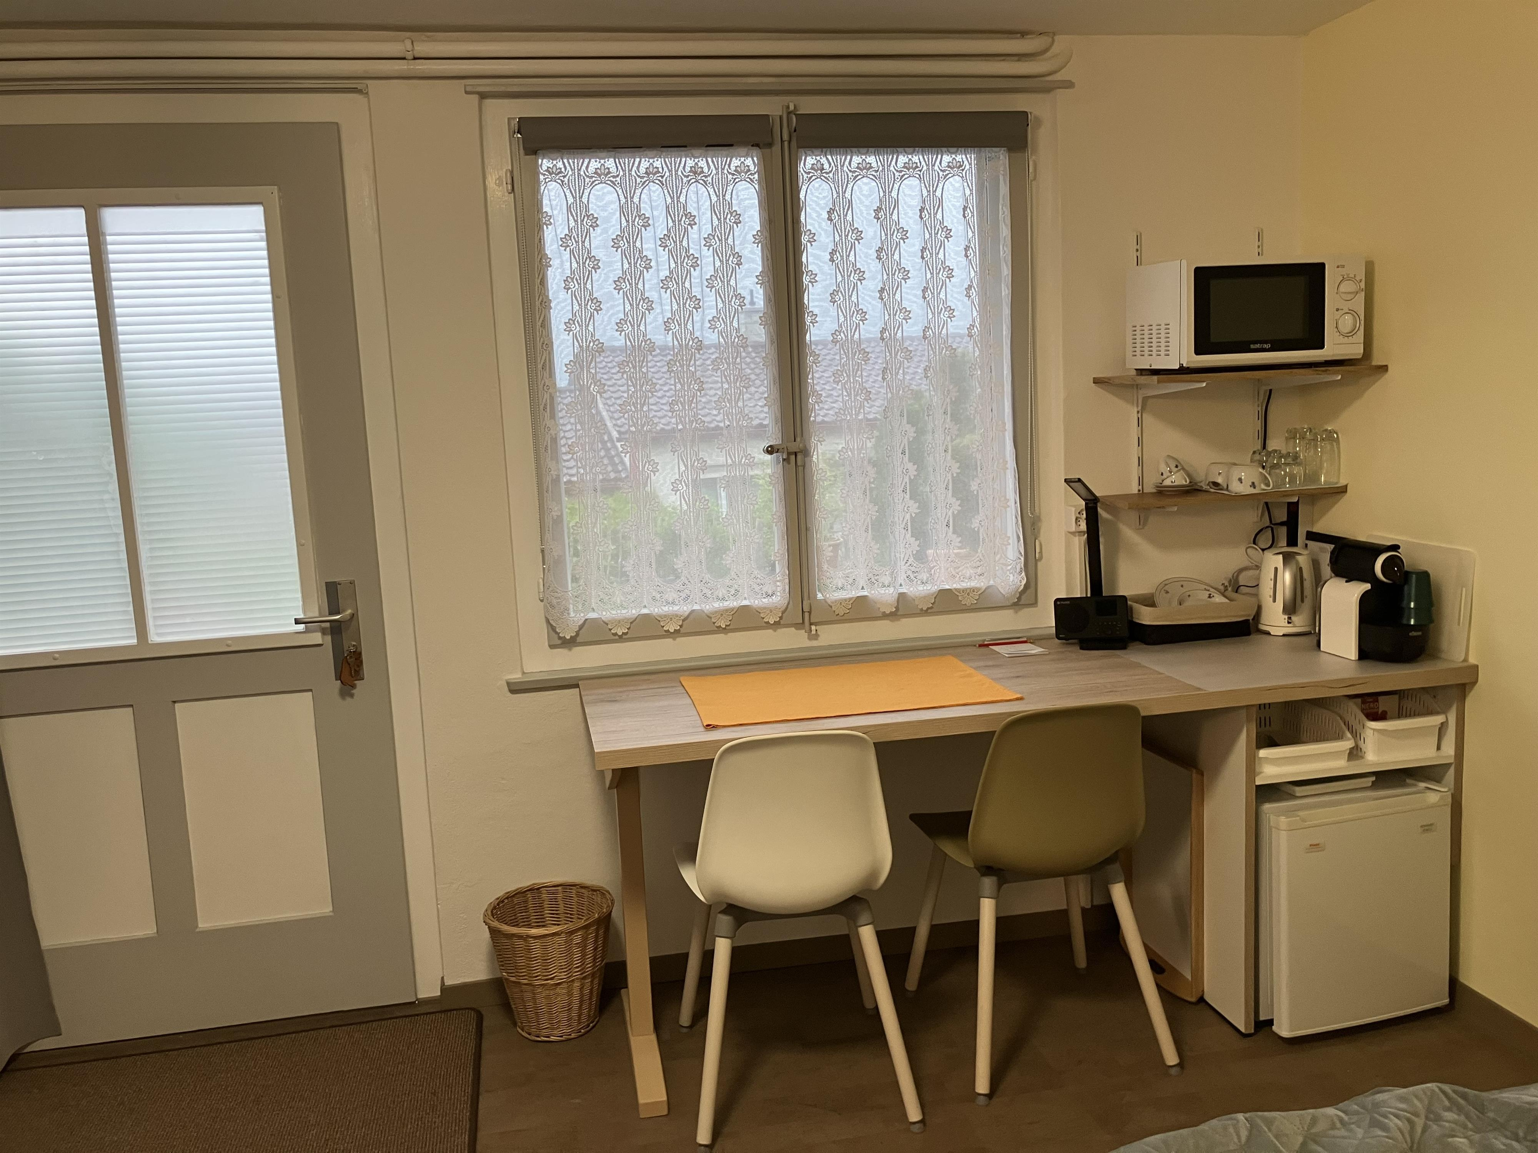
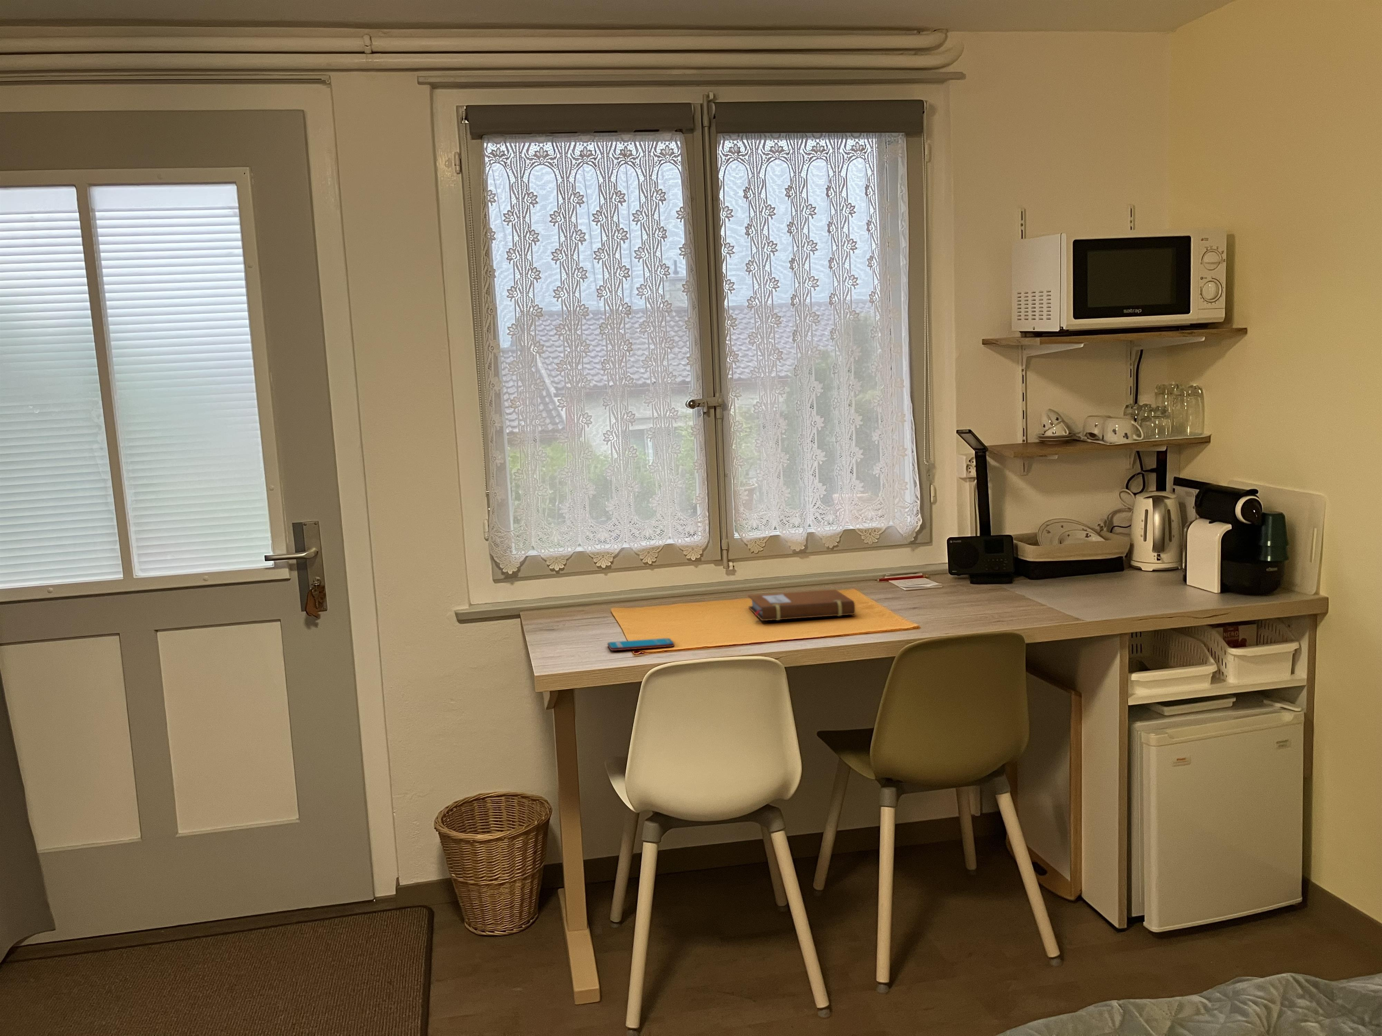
+ notebook [748,589,855,621]
+ smartphone [607,638,675,651]
